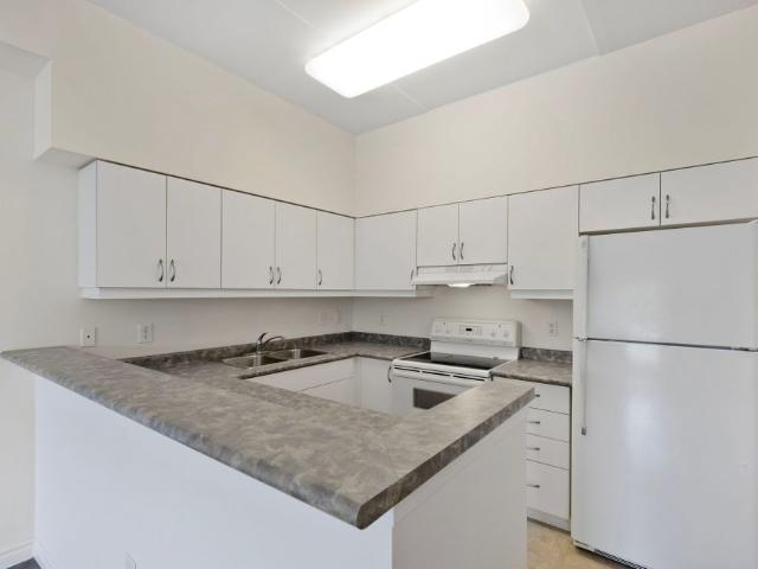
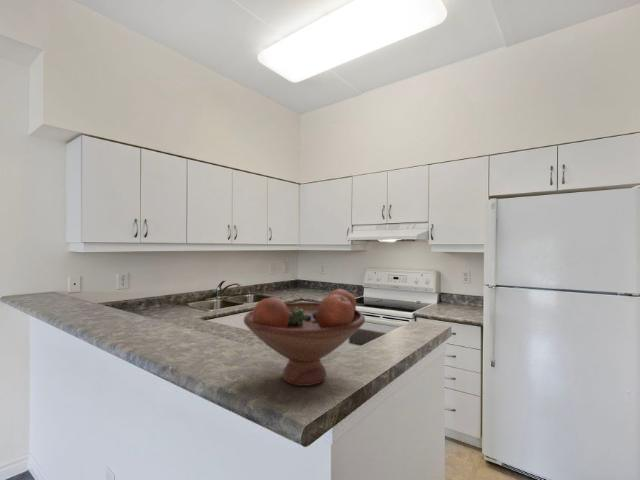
+ fruit bowl [243,288,366,387]
